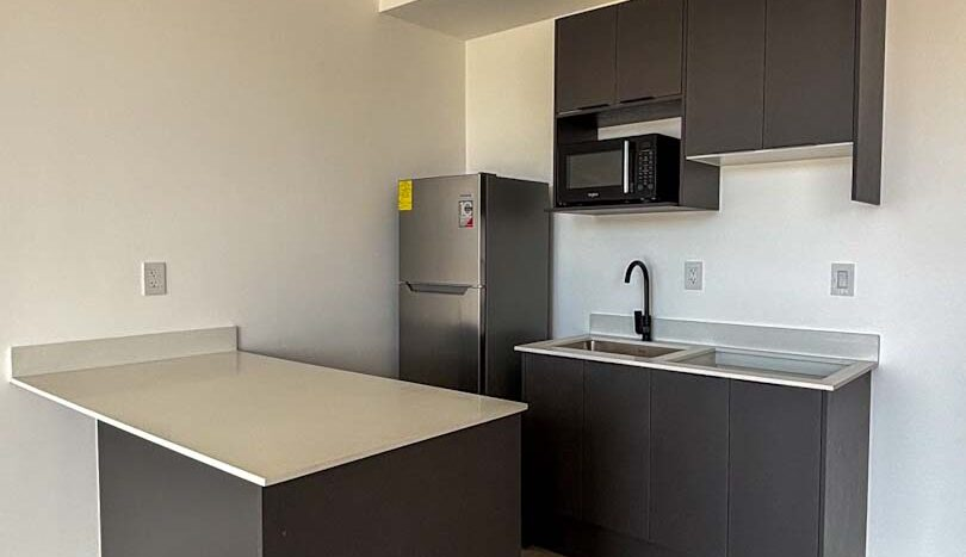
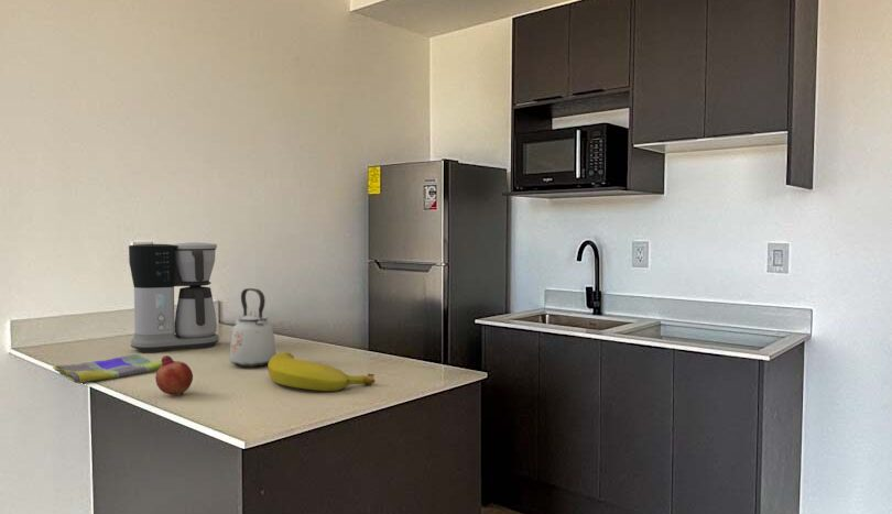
+ fruit [154,354,194,396]
+ dish towel [52,353,162,384]
+ banana [266,351,377,392]
+ coffee maker [128,241,220,353]
+ kettle [229,287,278,368]
